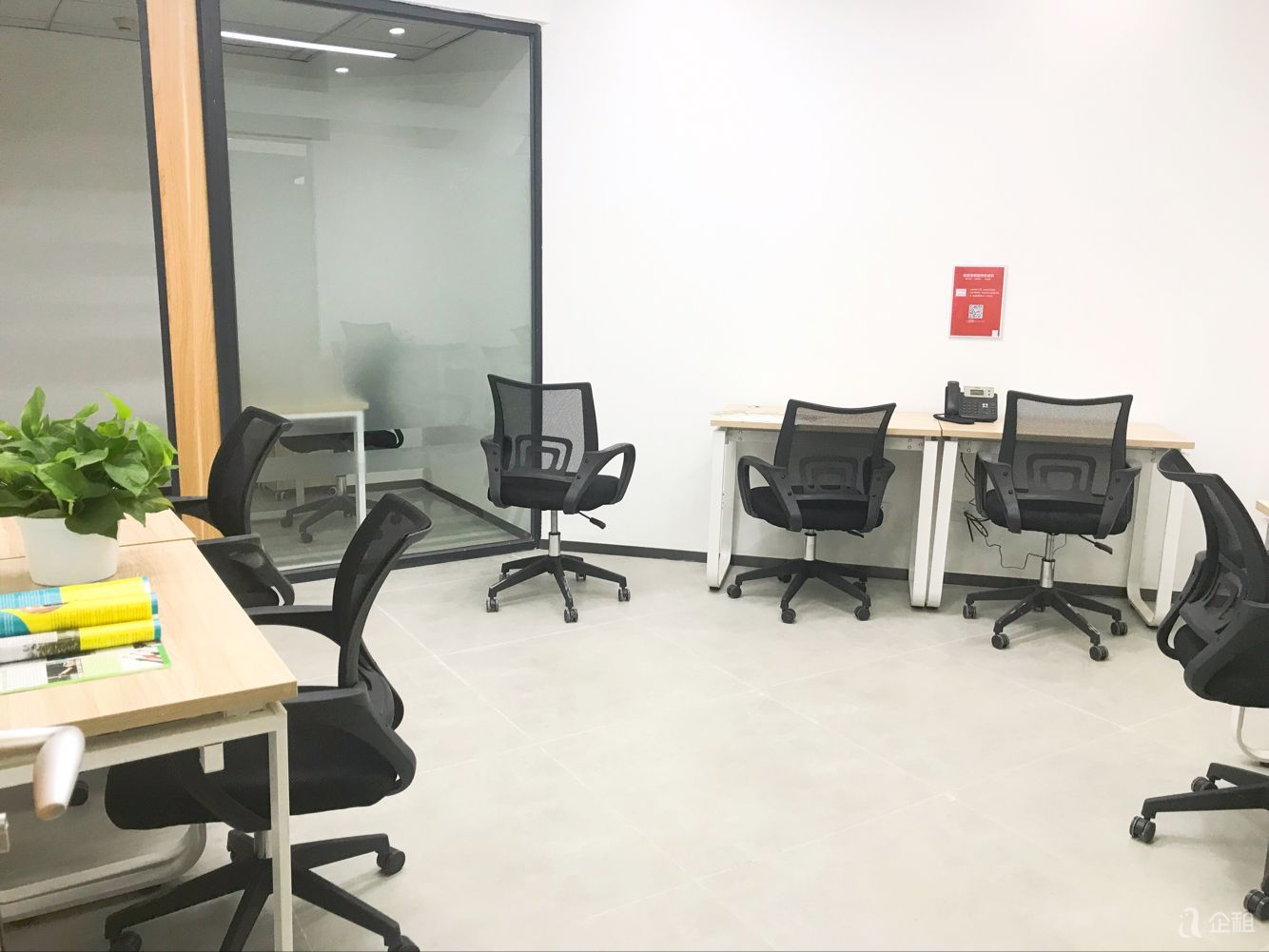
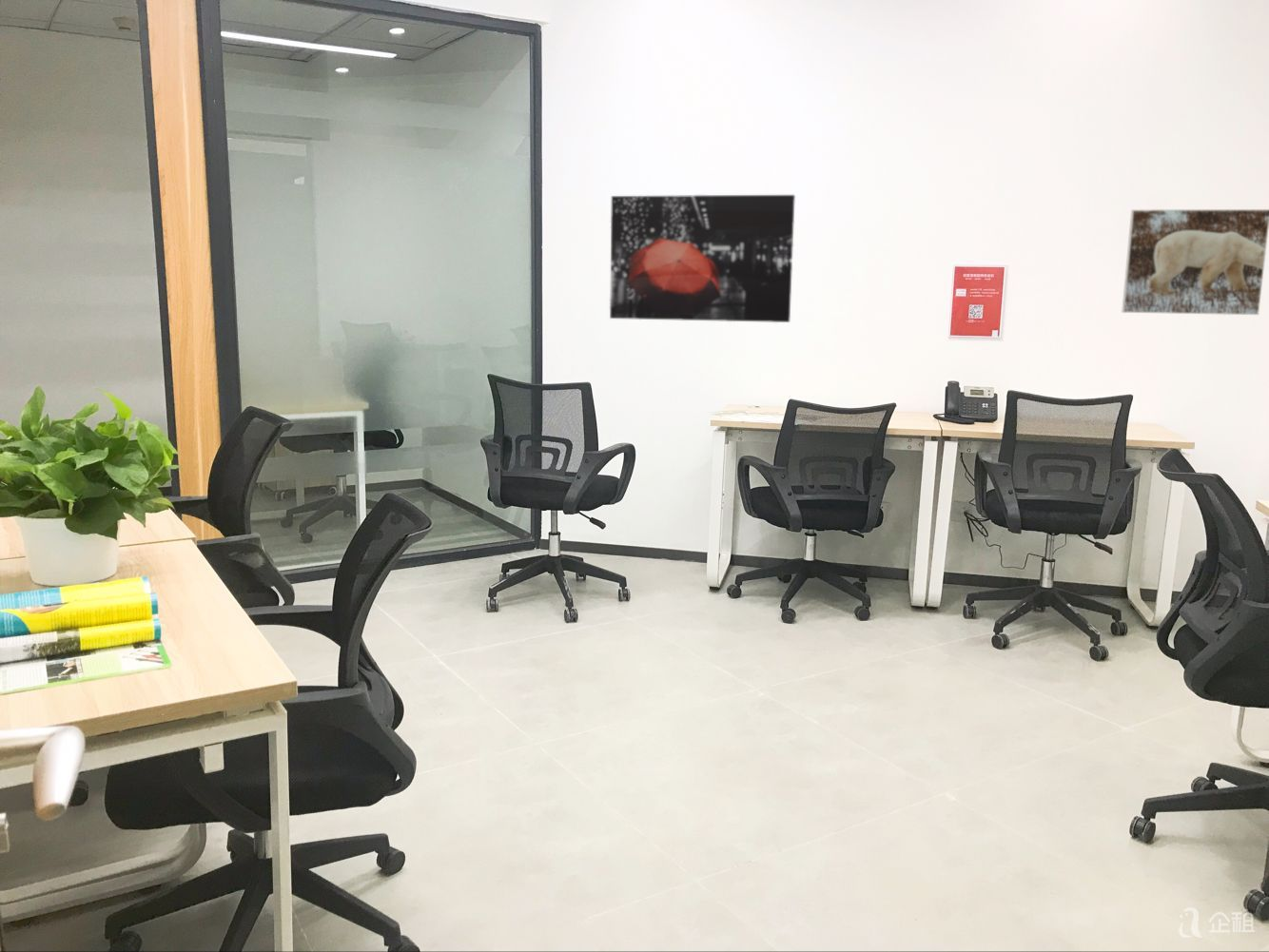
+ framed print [1121,208,1269,316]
+ wall art [609,194,796,323]
